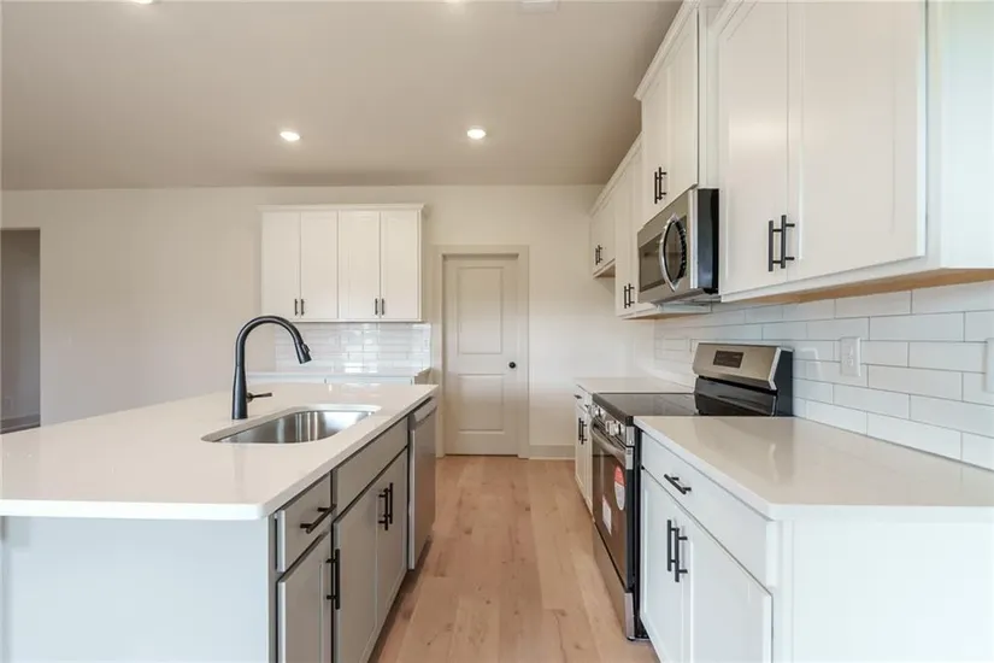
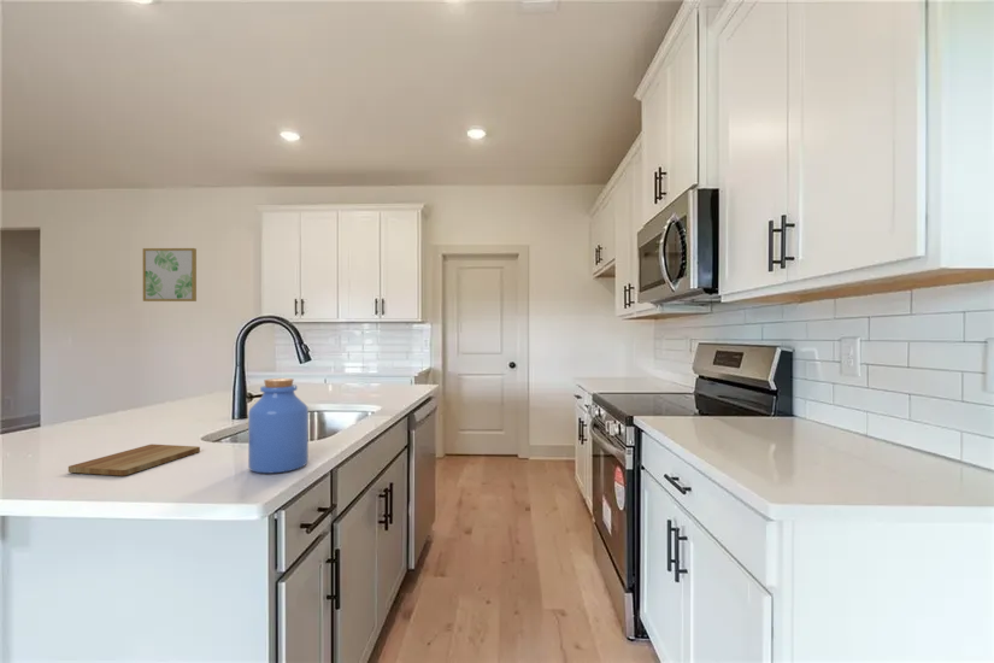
+ cutting board [67,444,201,477]
+ jar [247,377,310,474]
+ wall art [142,247,198,303]
